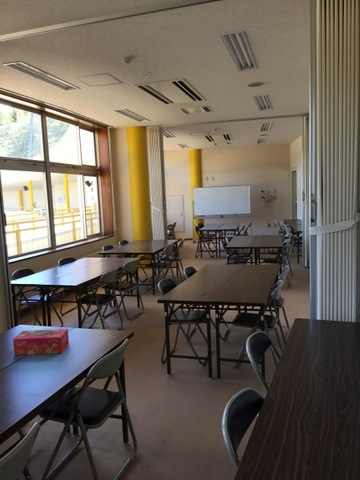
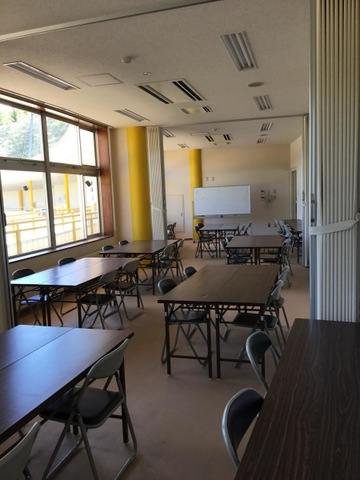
- tissue box [12,328,70,356]
